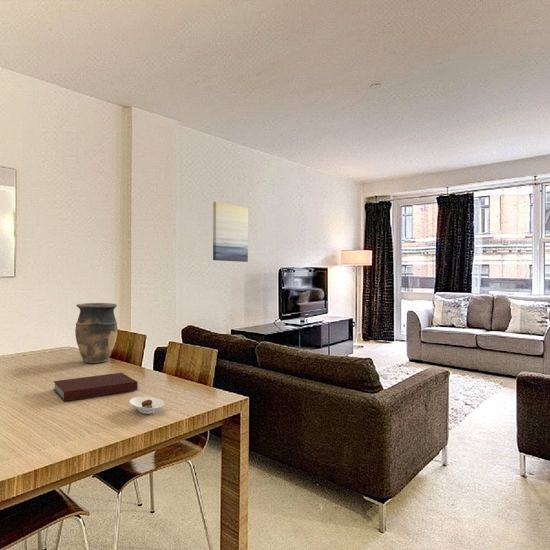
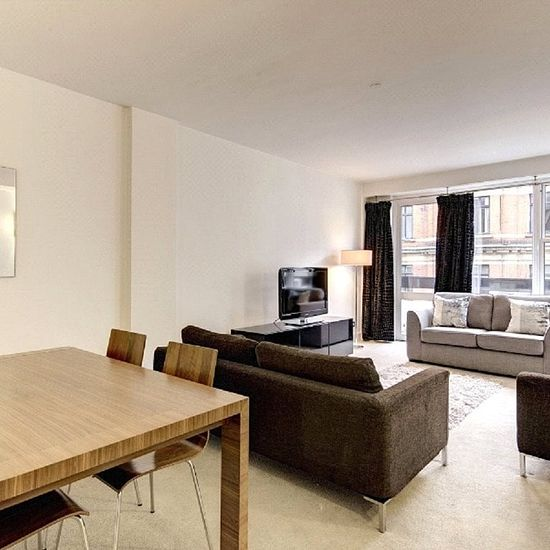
- wall art [212,201,249,263]
- saucer [129,396,165,415]
- vase [74,302,119,364]
- notebook [53,372,139,402]
